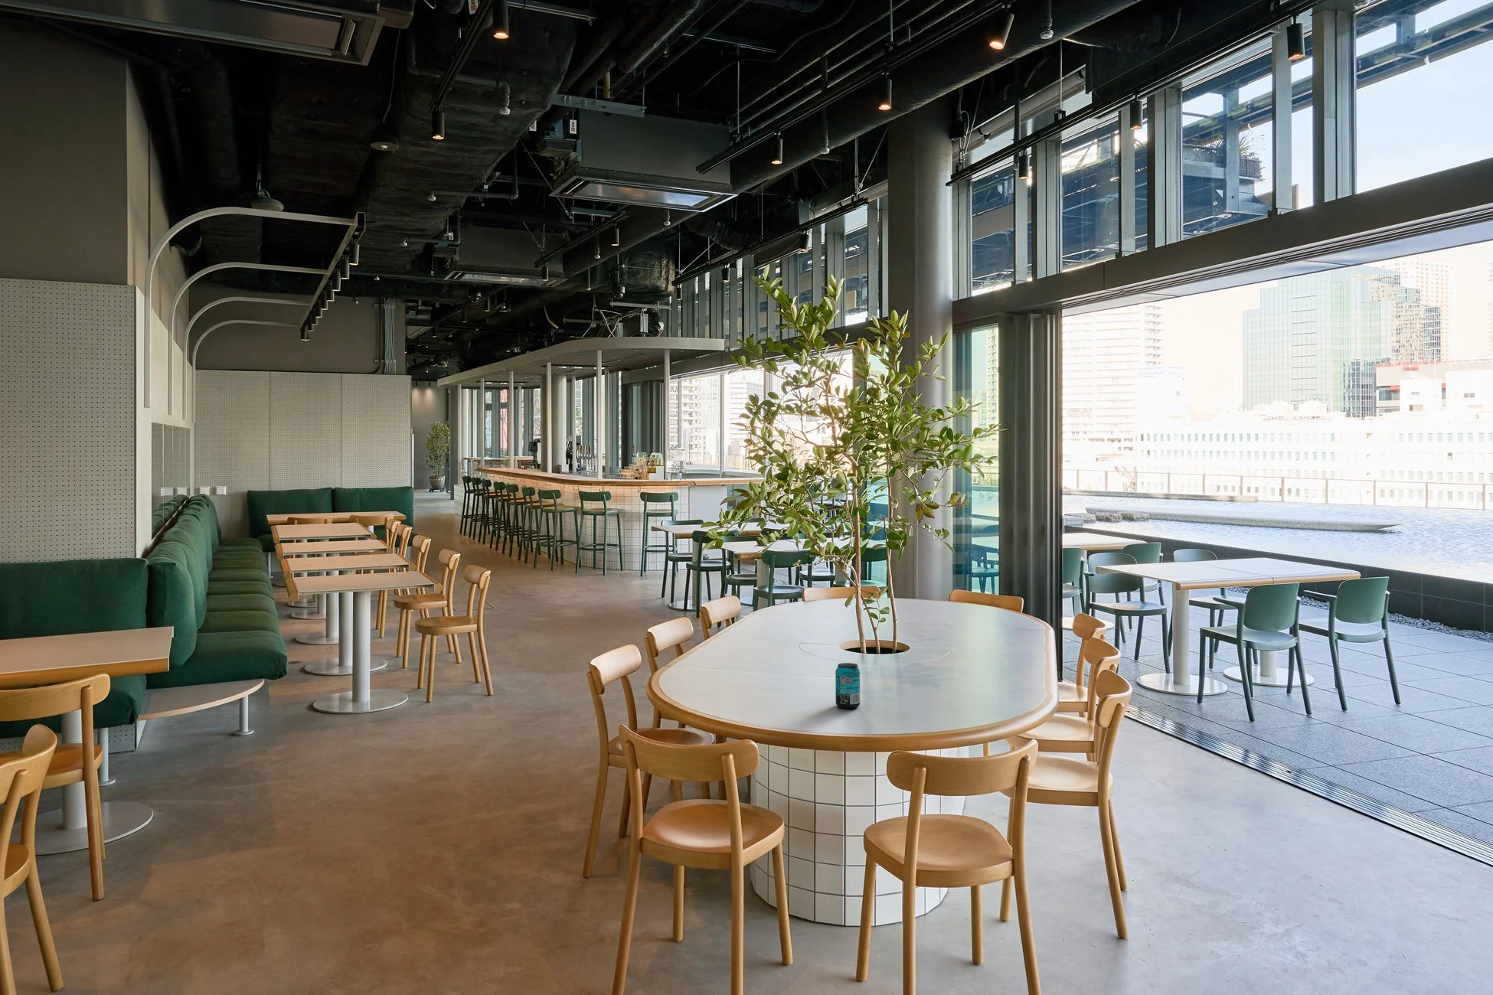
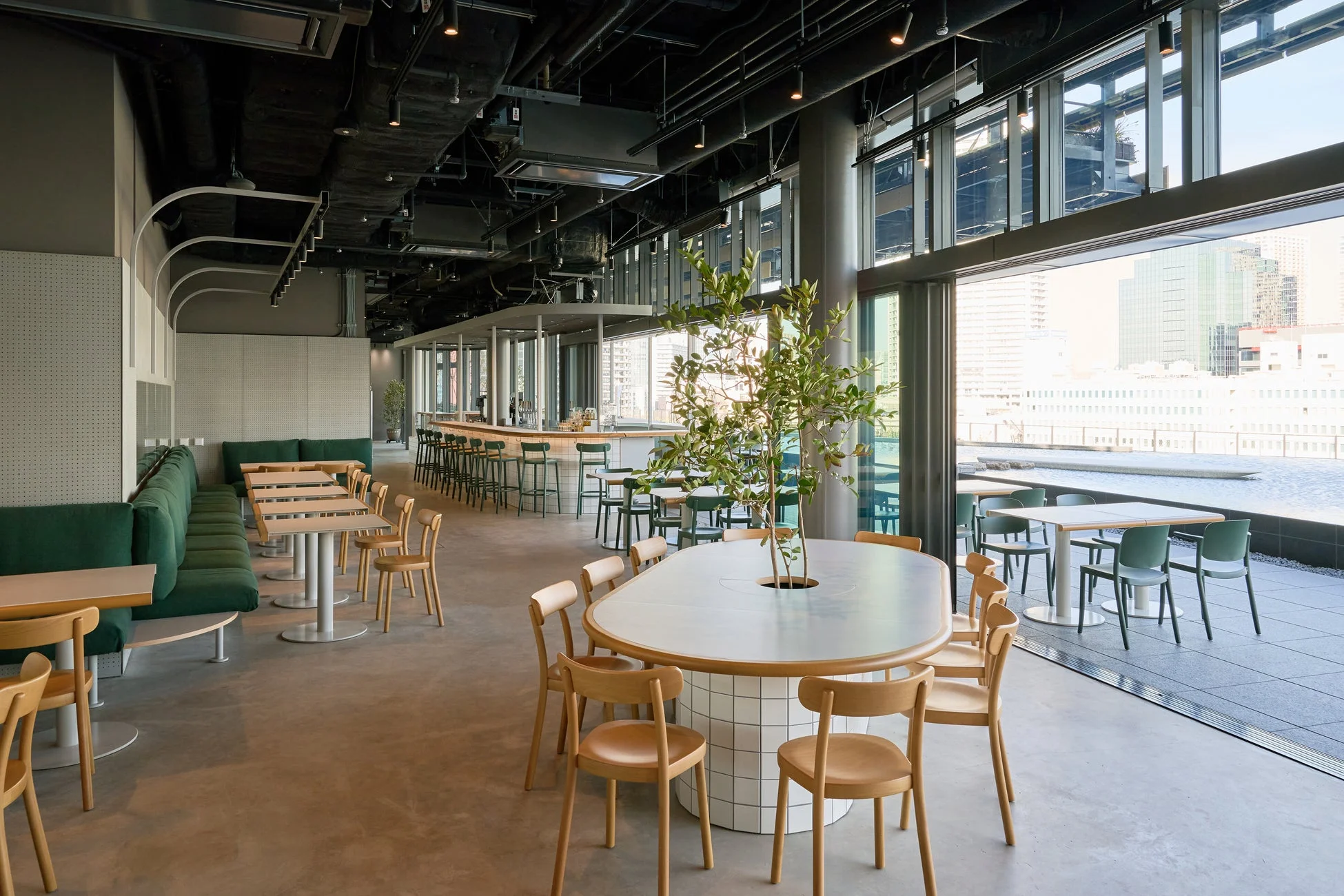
- beverage can [834,662,861,710]
